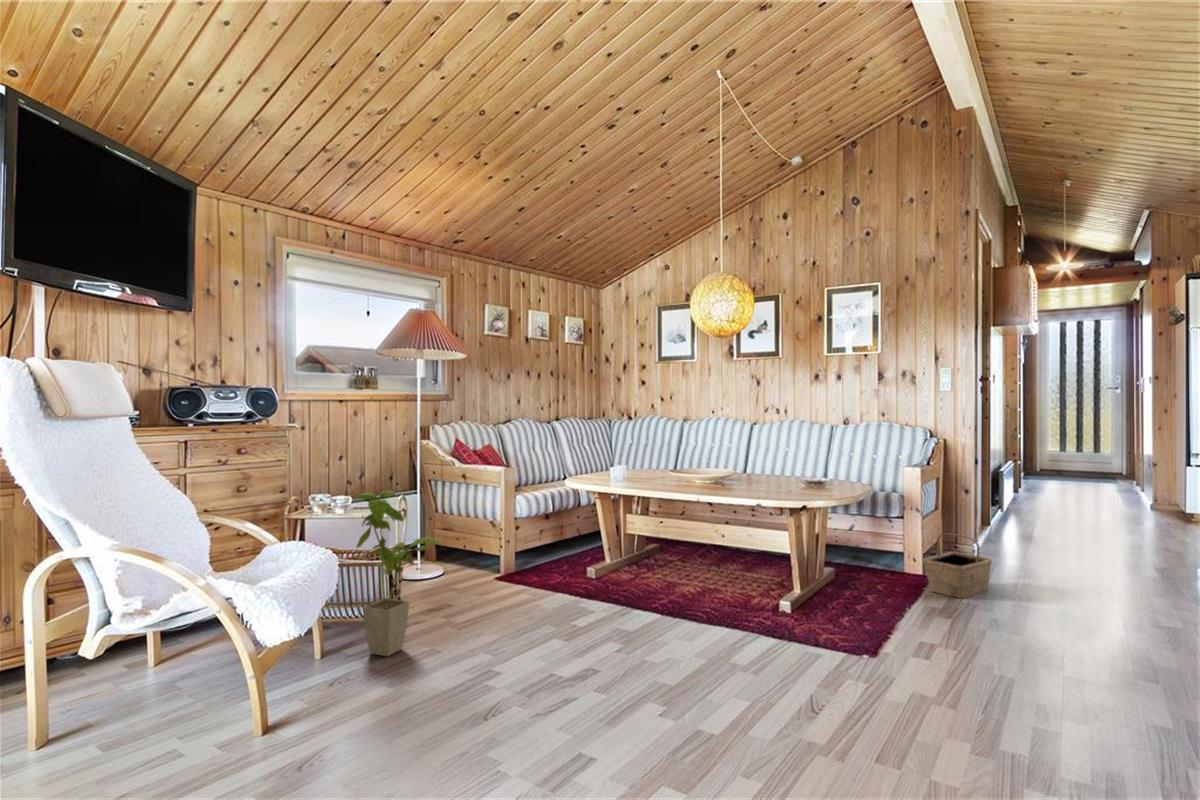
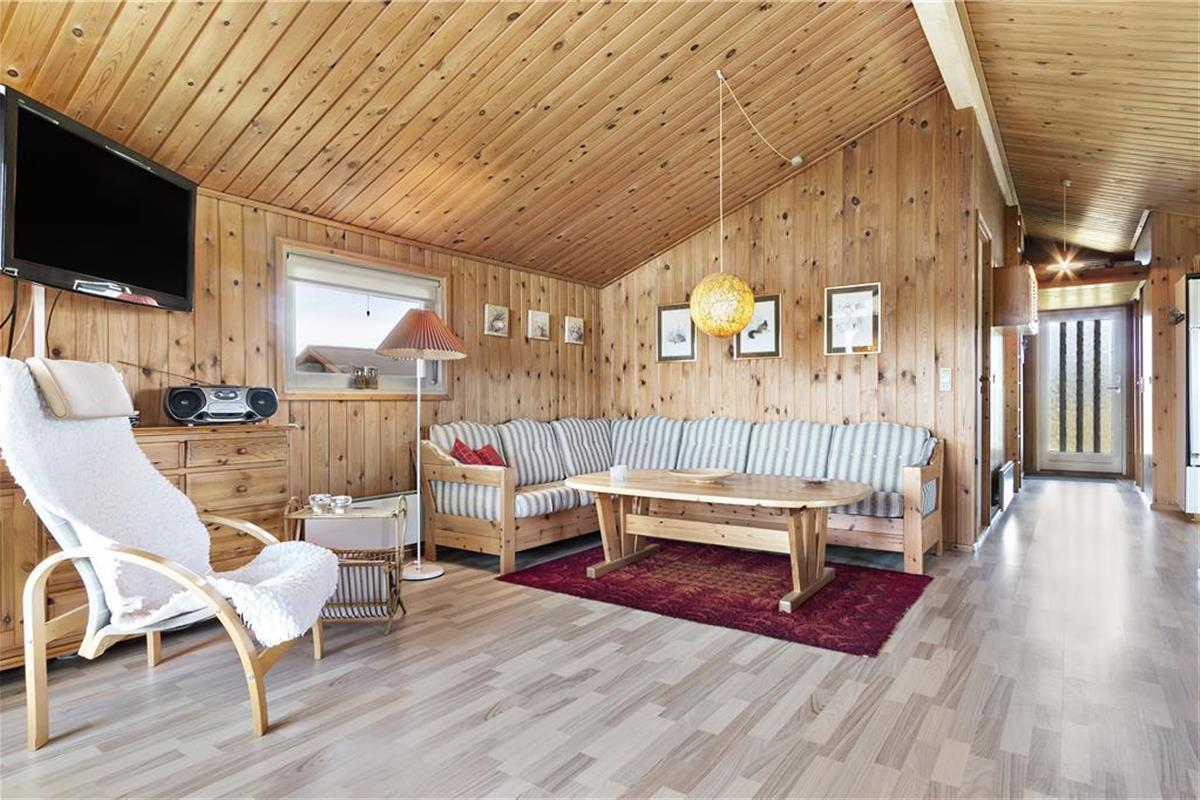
- basket [922,532,993,599]
- house plant [352,489,445,657]
